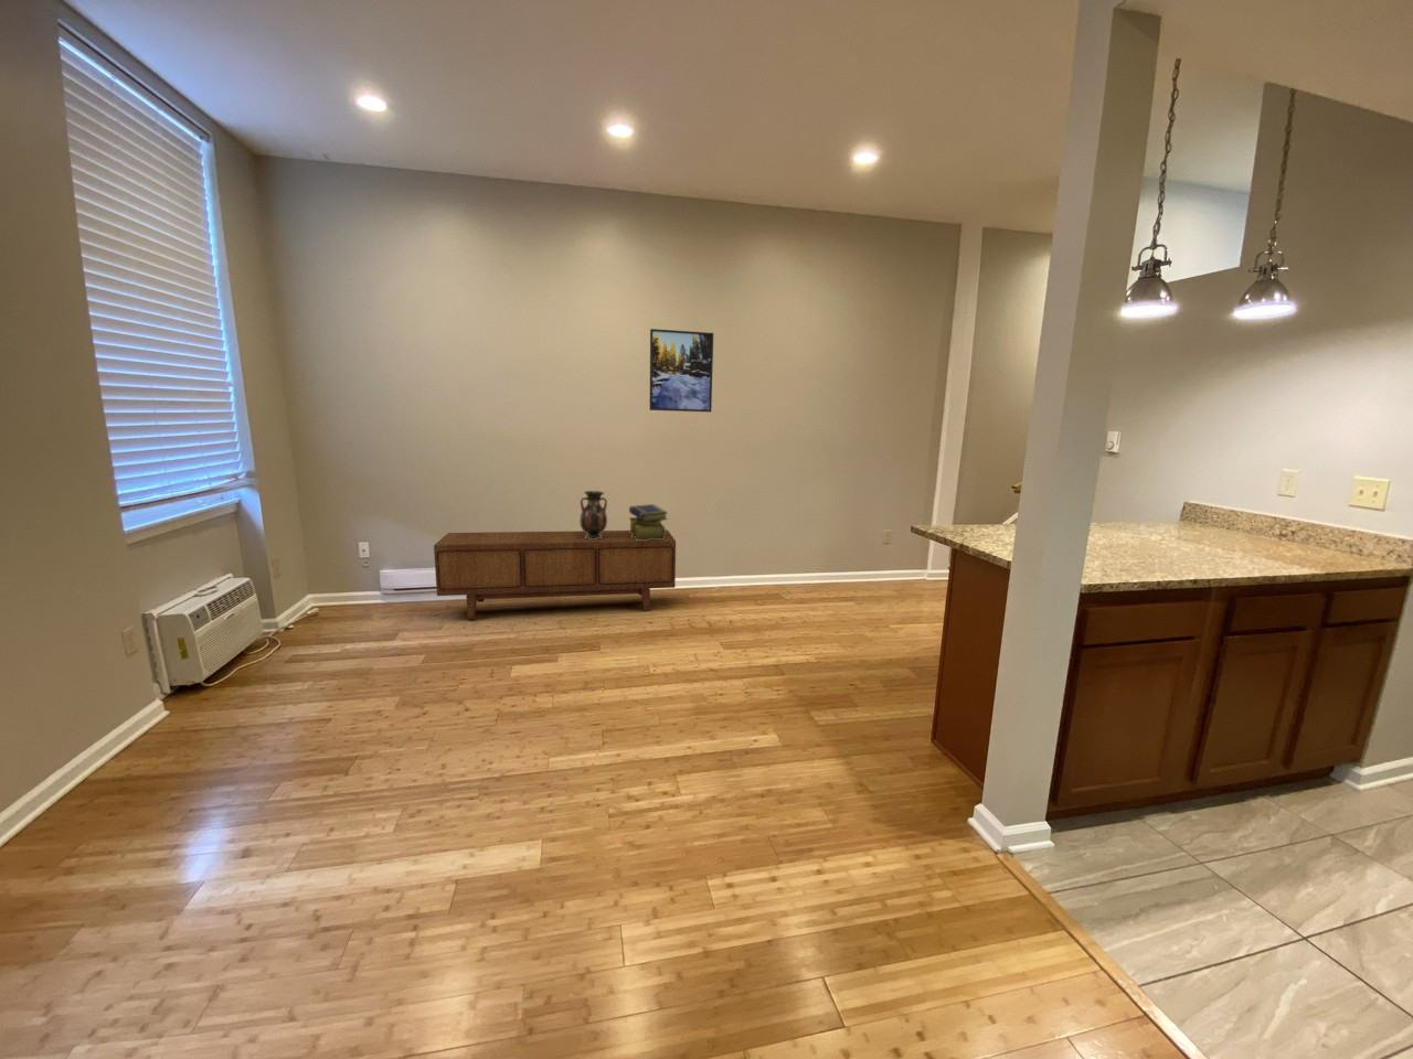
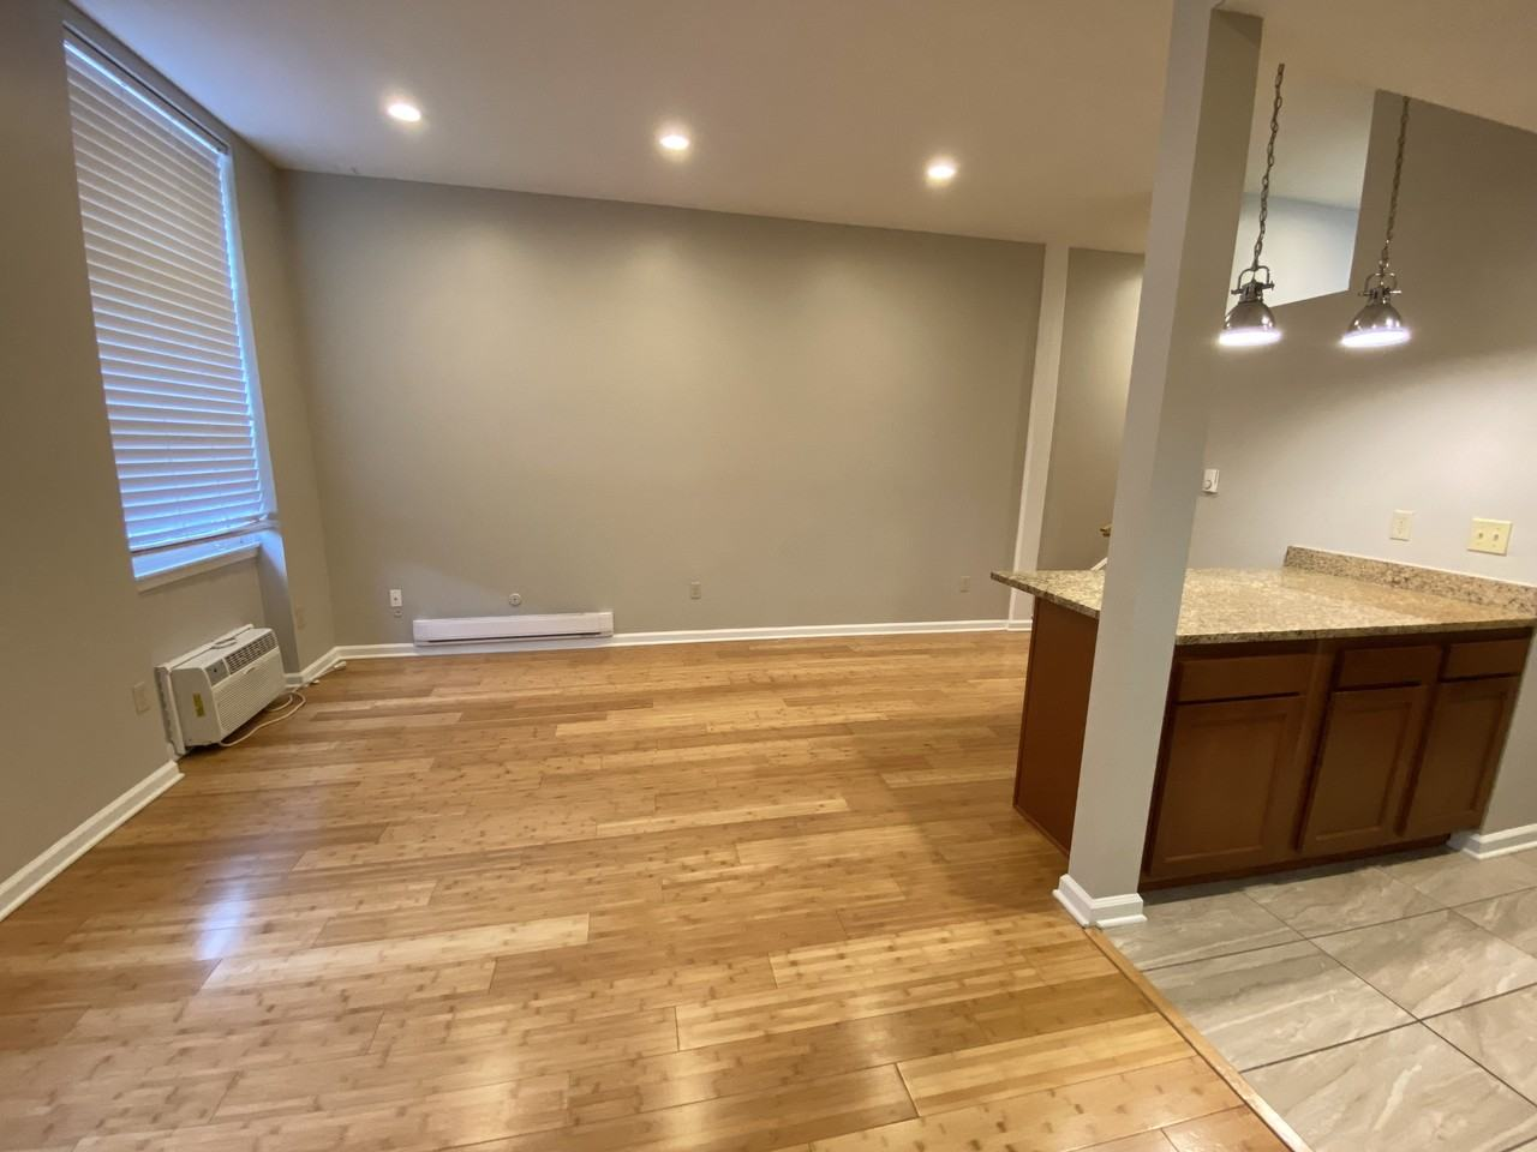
- sideboard [433,528,676,620]
- vase [579,489,609,540]
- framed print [649,328,714,414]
- stack of books [629,503,669,541]
